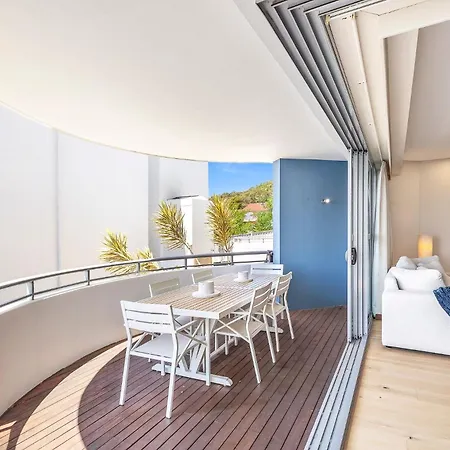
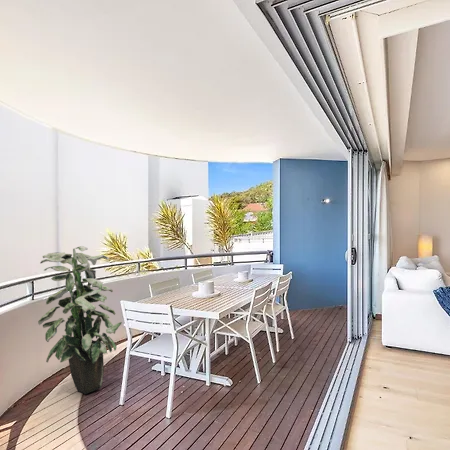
+ indoor plant [37,245,123,395]
